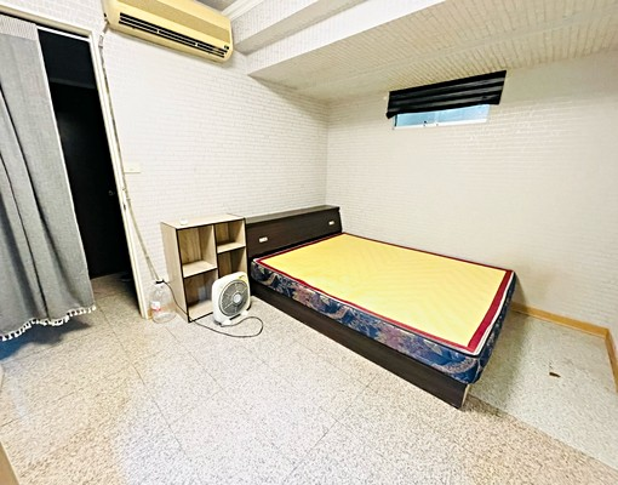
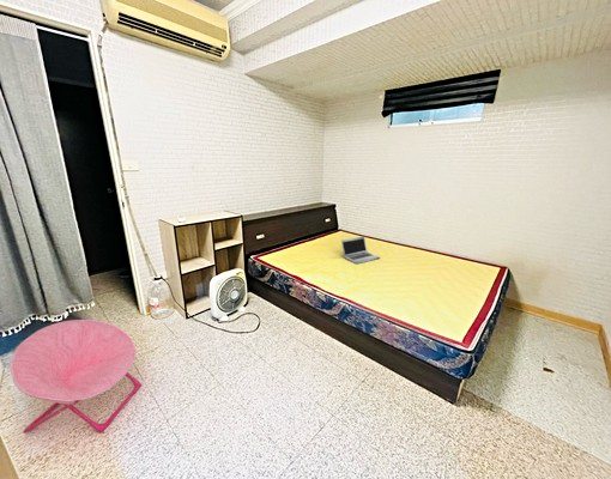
+ chair [8,319,143,435]
+ laptop [340,236,381,265]
